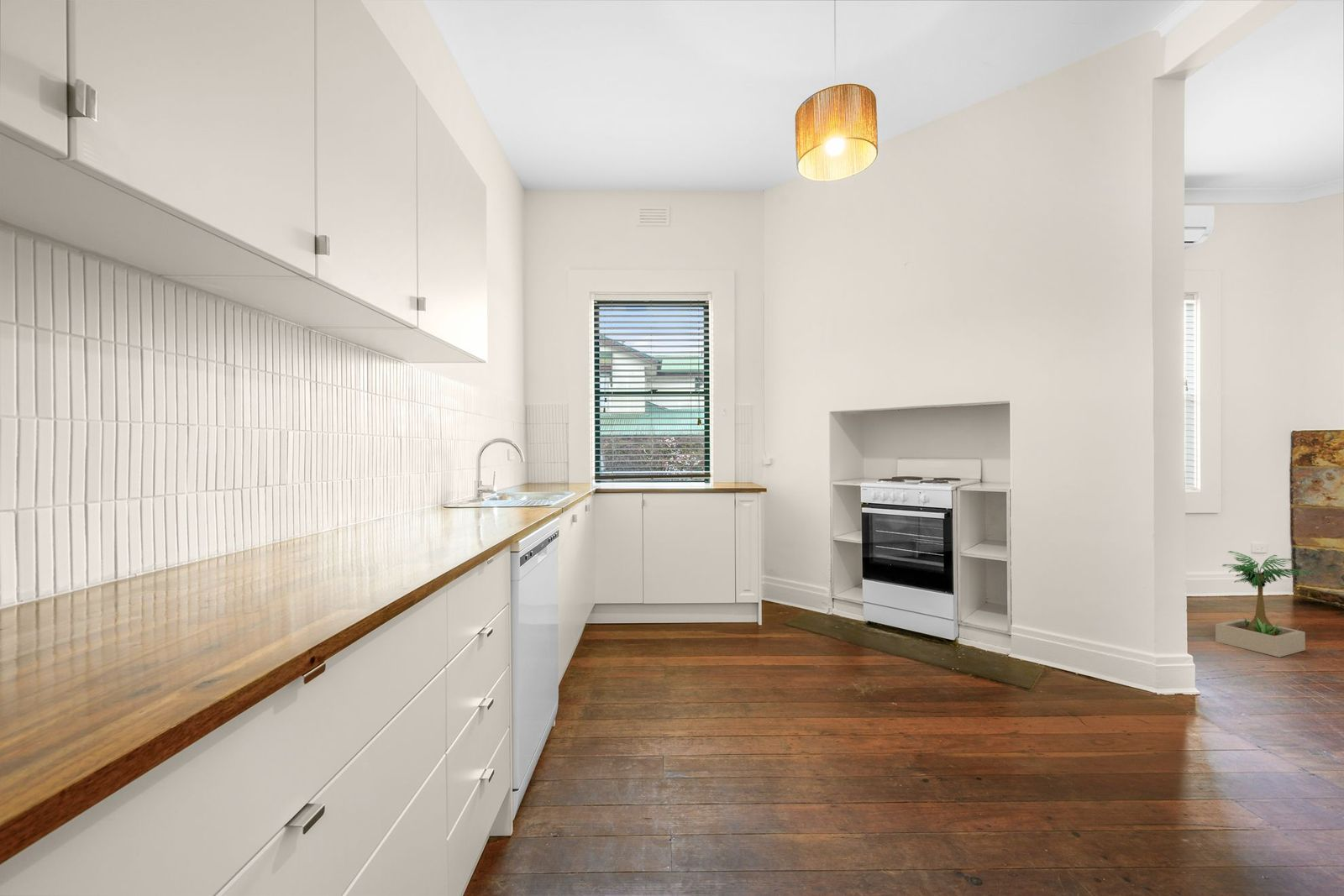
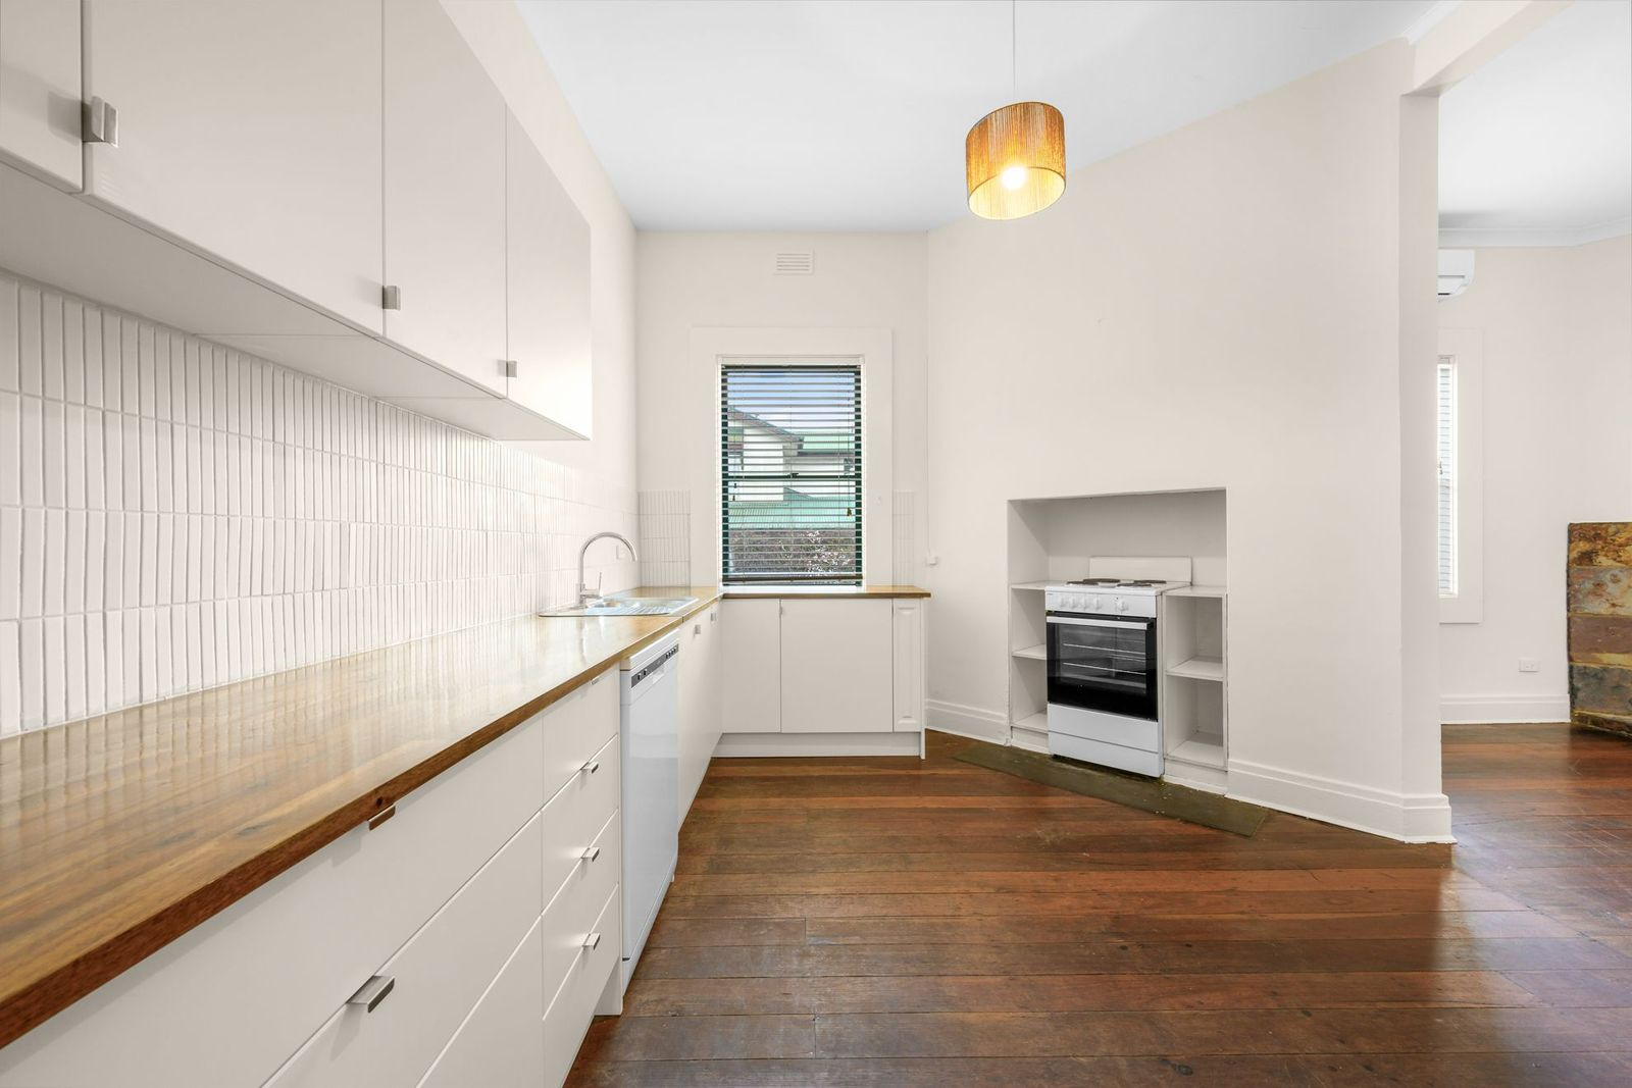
- potted plant [1215,550,1311,658]
